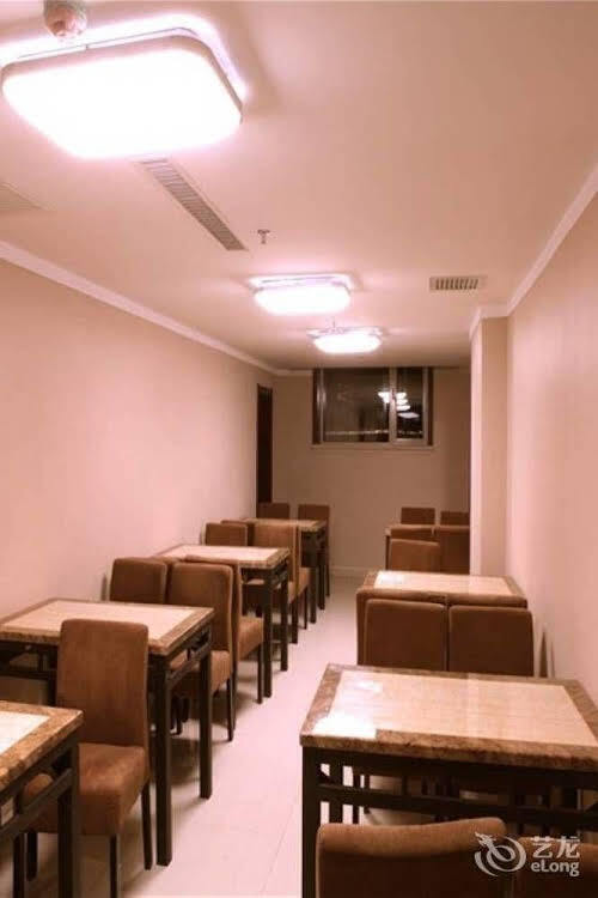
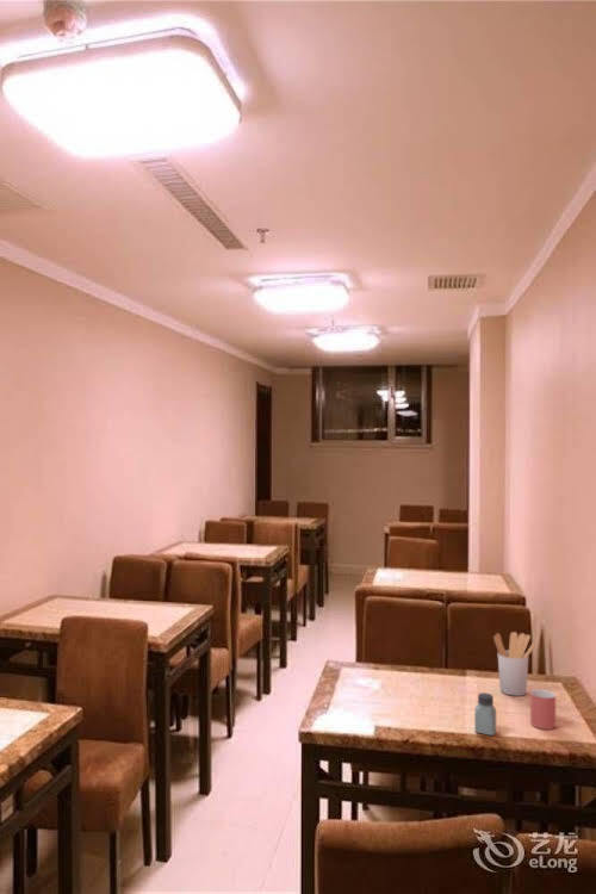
+ saltshaker [473,691,497,737]
+ cup [529,688,557,731]
+ utensil holder [492,631,536,697]
